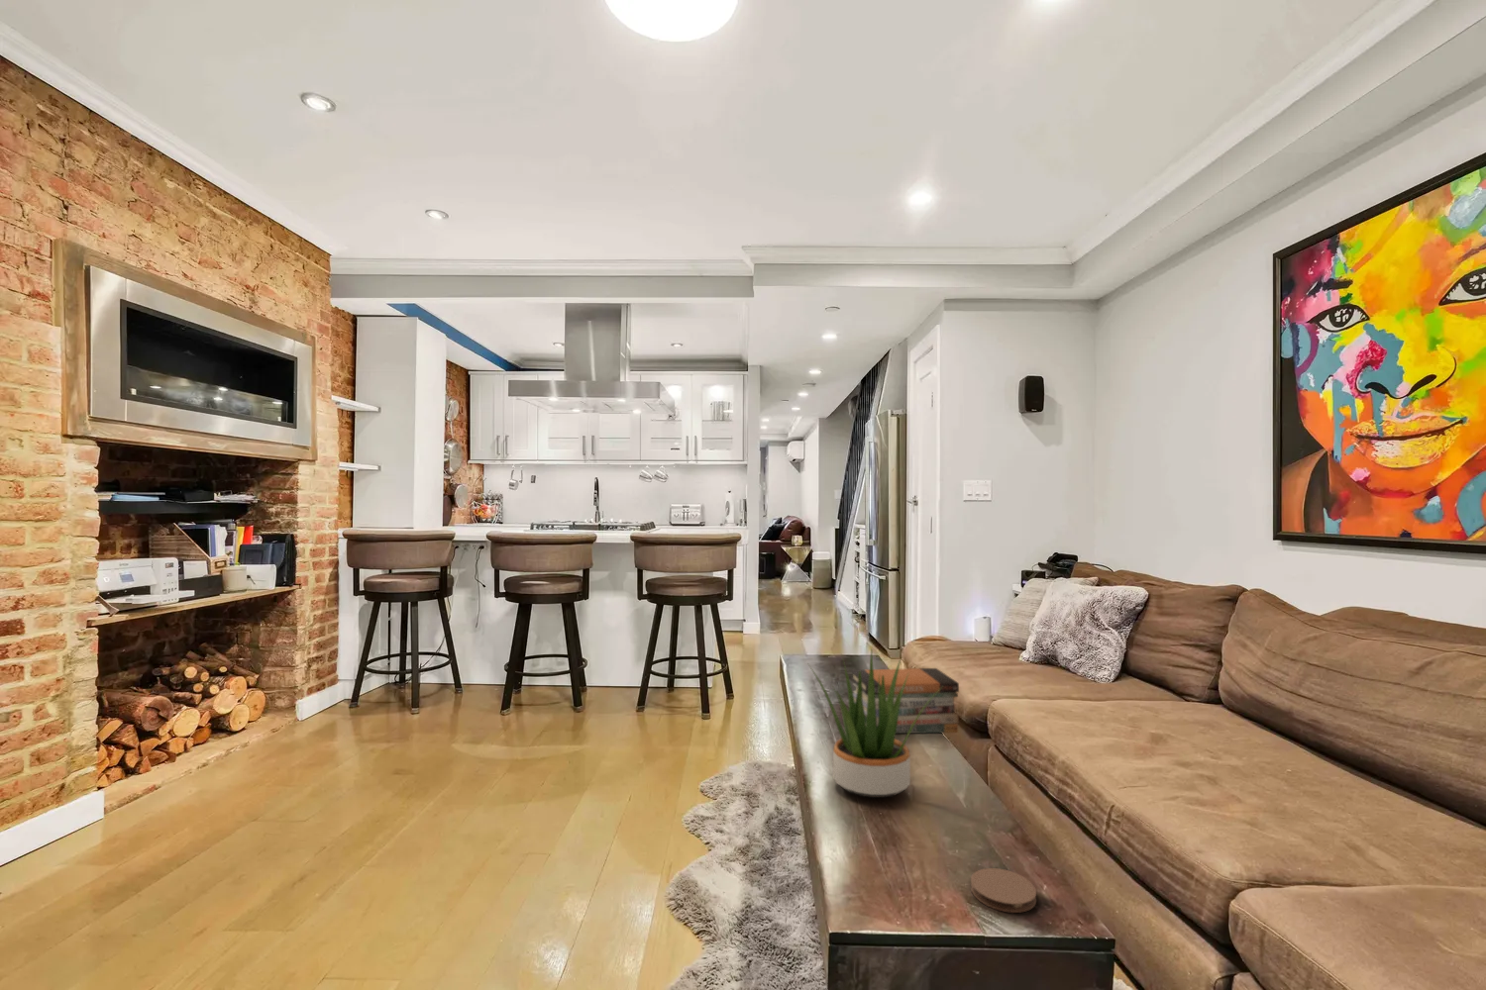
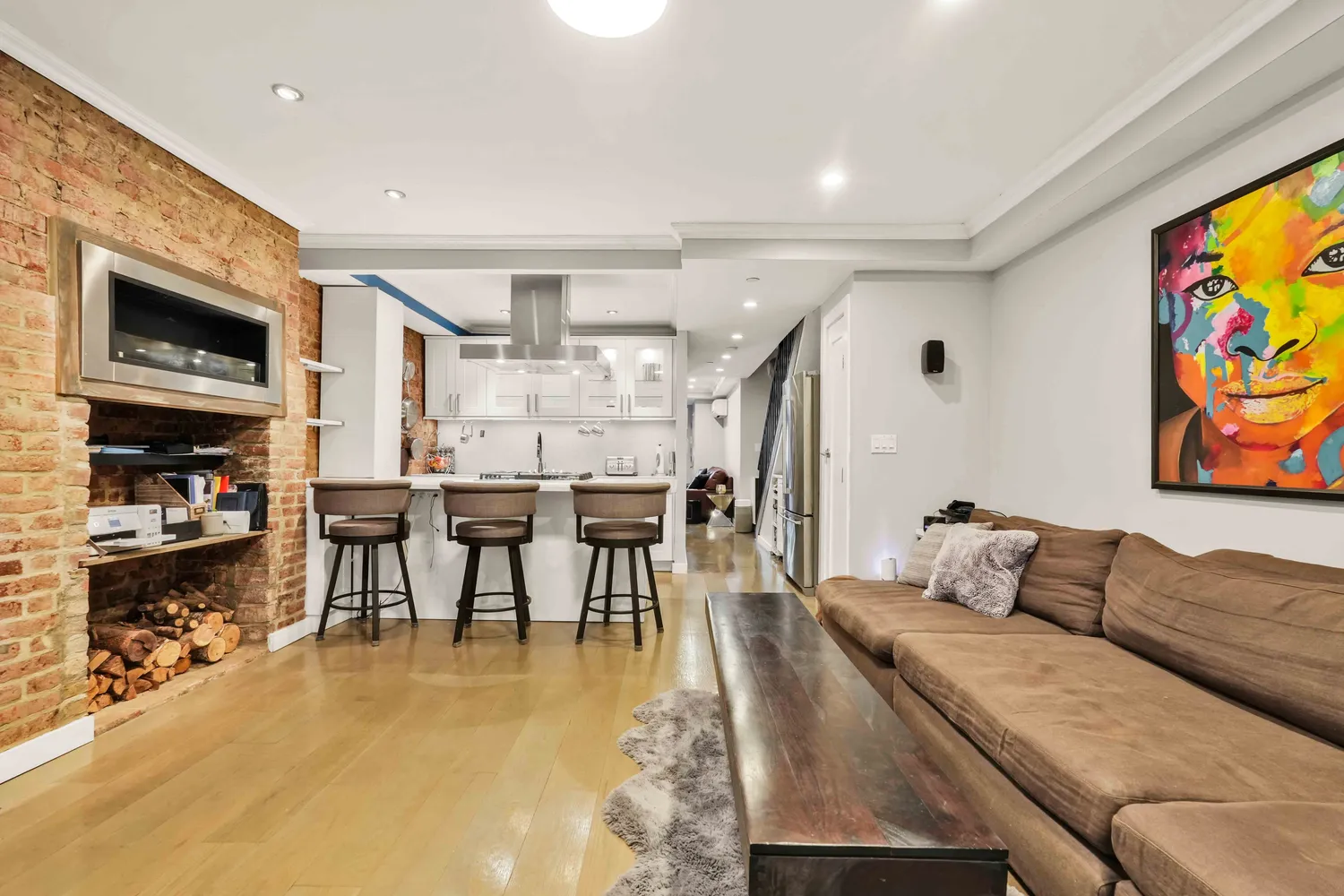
- potted plant [807,647,943,799]
- coaster [970,867,1037,914]
- book stack [850,667,960,735]
